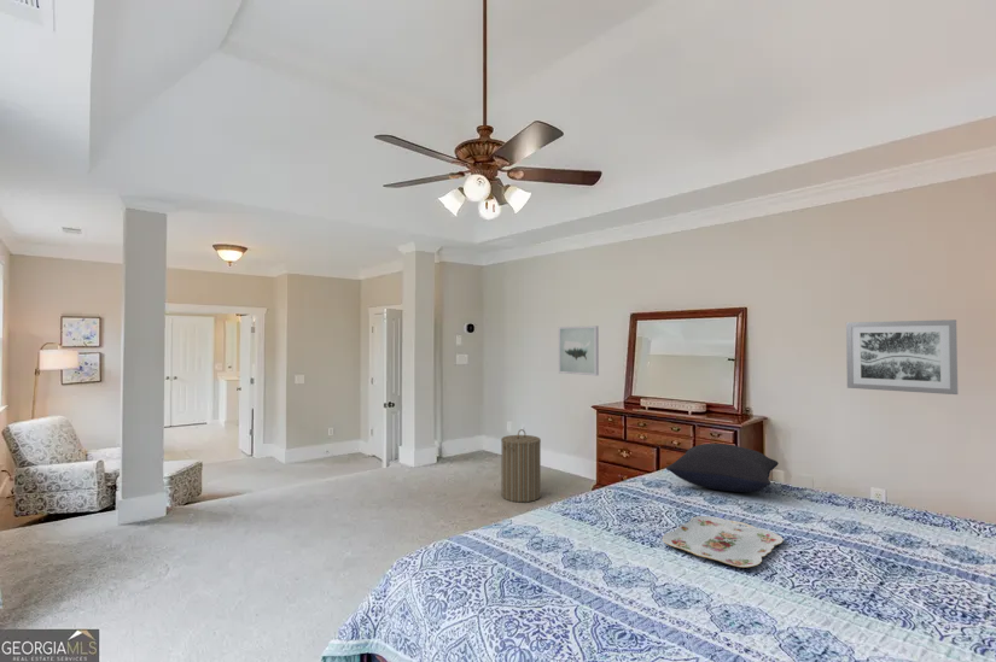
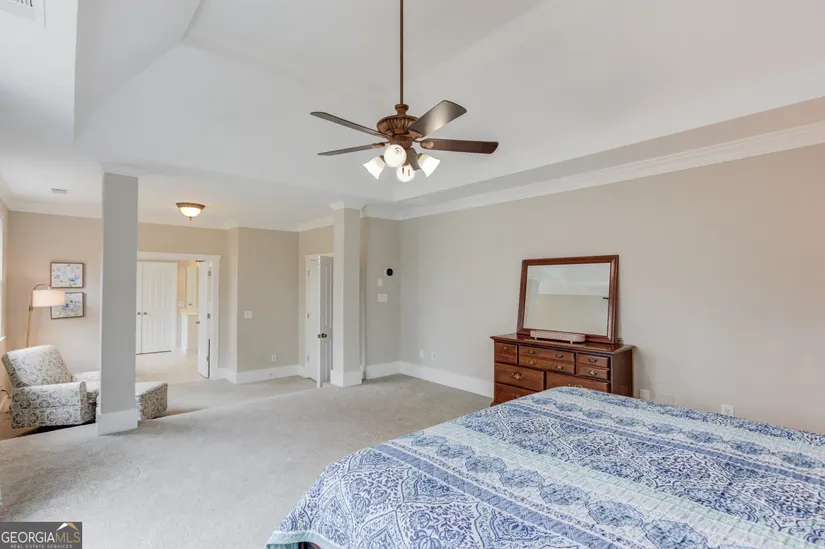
- serving tray [662,515,785,568]
- laundry hamper [500,428,542,503]
- wall art [558,324,600,376]
- pillow [665,443,780,493]
- wall art [845,318,959,396]
